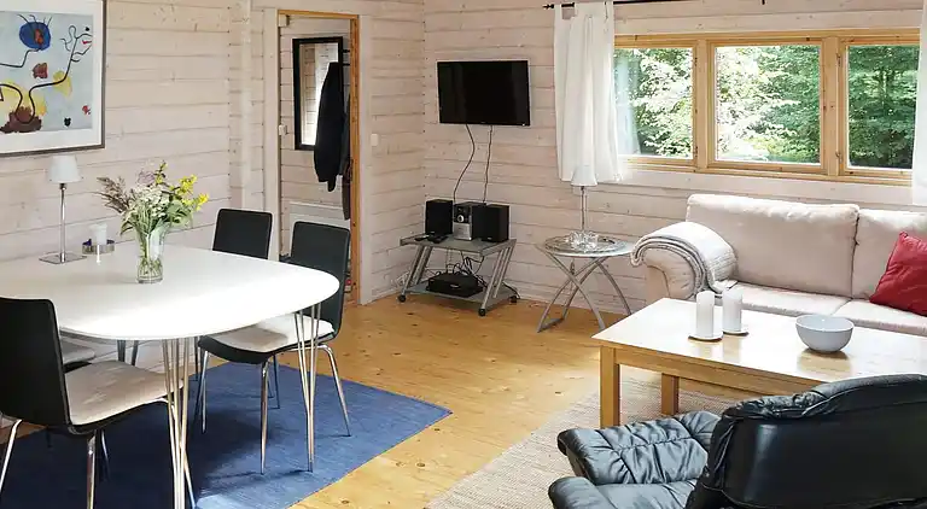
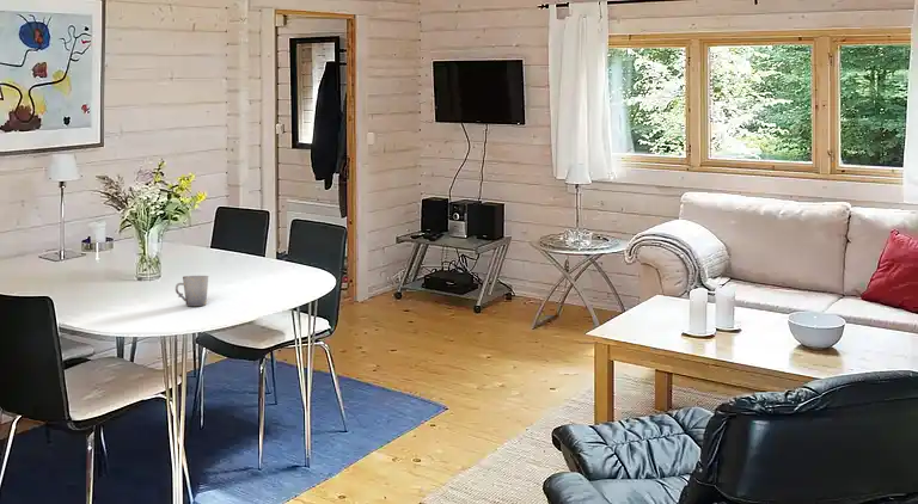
+ cup [175,275,209,307]
